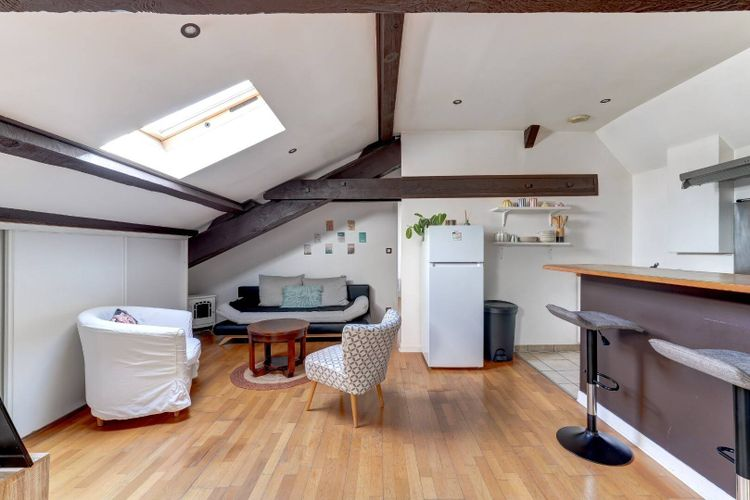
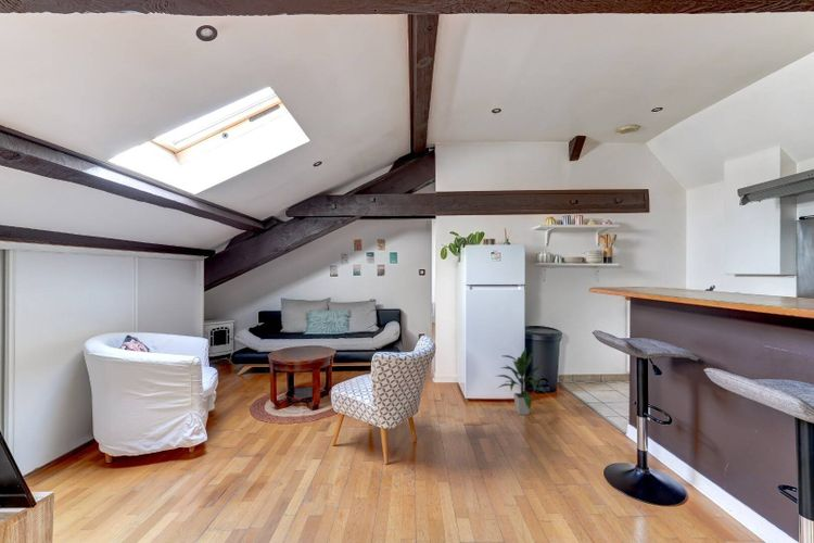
+ indoor plant [493,348,547,416]
